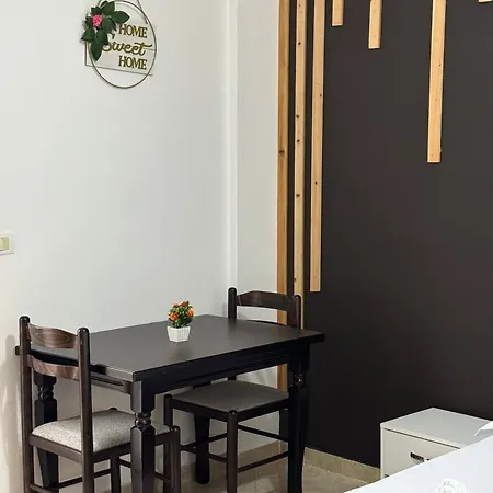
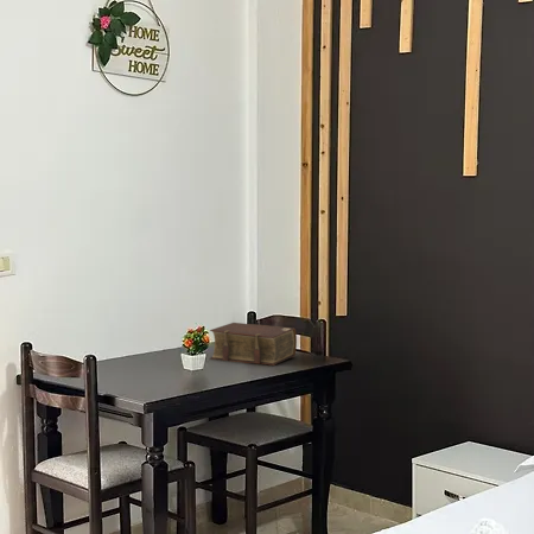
+ bible [209,322,298,367]
